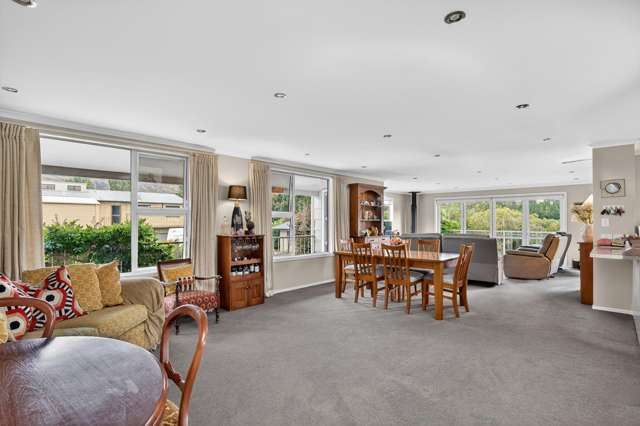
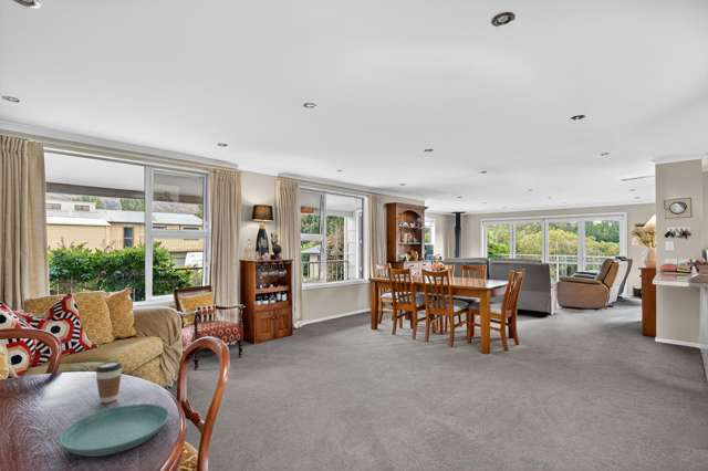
+ coffee cup [94,359,124,404]
+ saucer [59,402,170,458]
